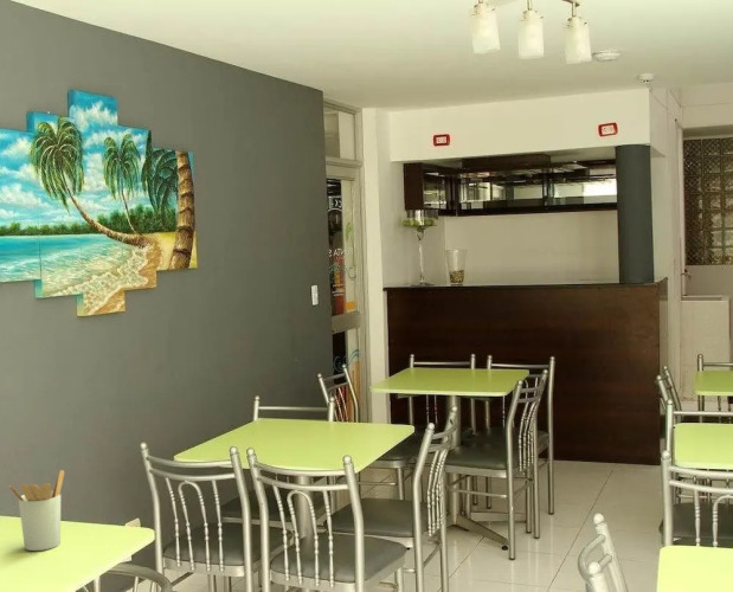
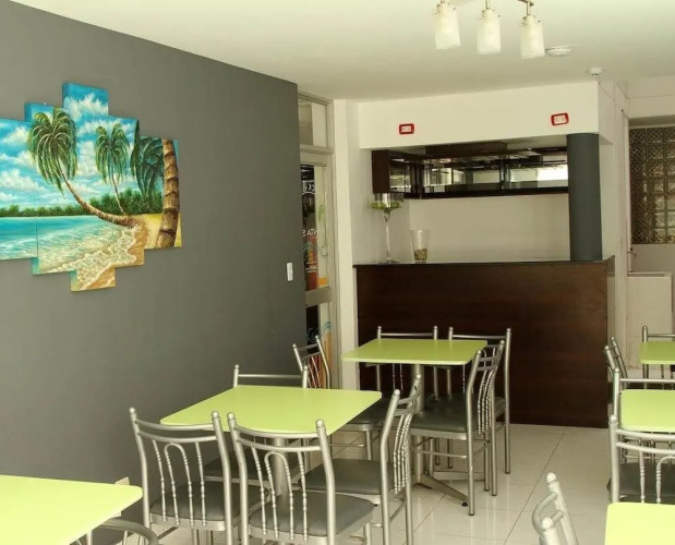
- utensil holder [7,469,65,552]
